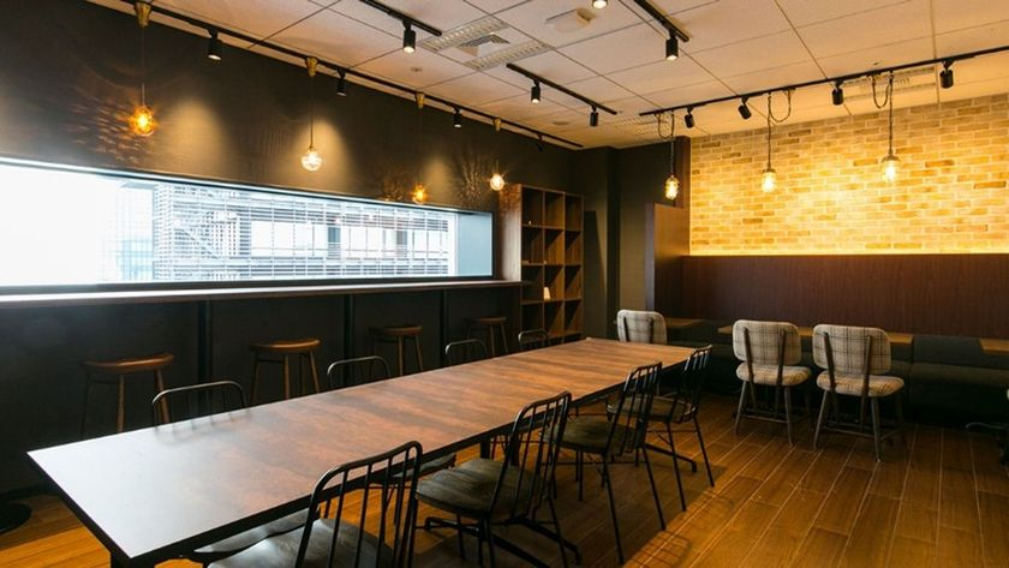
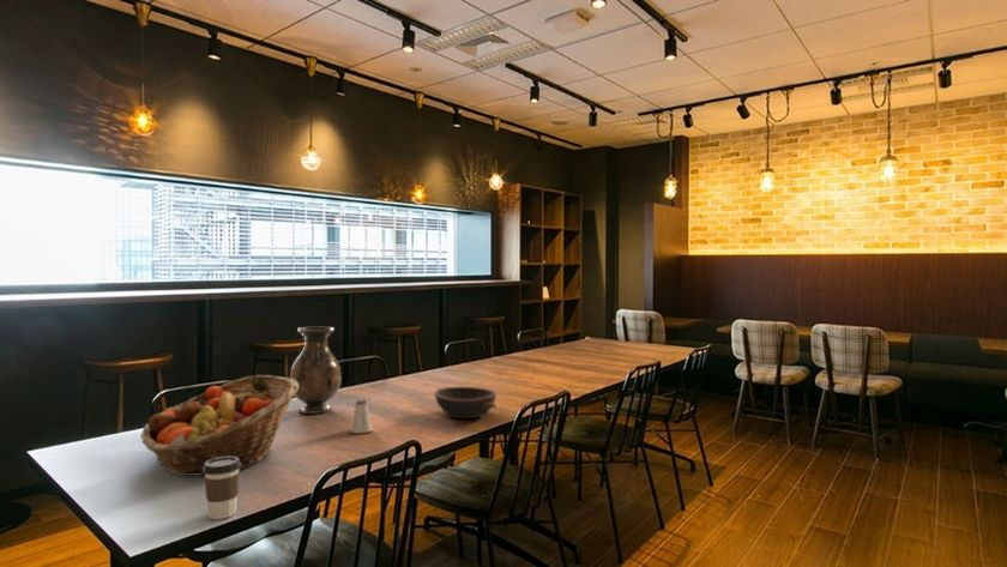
+ bowl [434,386,498,420]
+ saltshaker [349,399,373,434]
+ vase [289,326,342,415]
+ fruit basket [139,374,299,477]
+ coffee cup [204,457,241,520]
